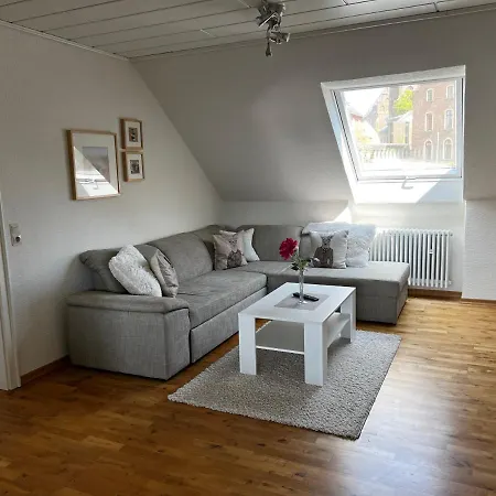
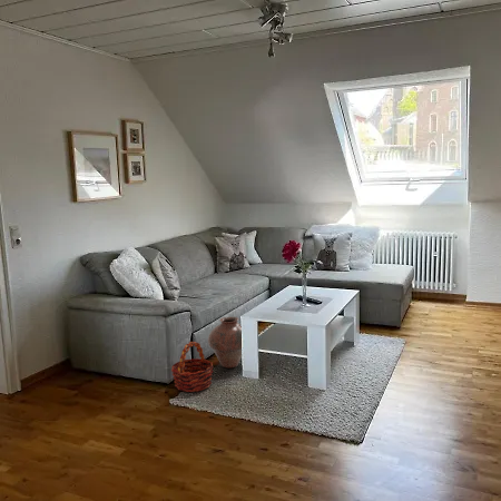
+ basket [170,341,215,393]
+ vase [207,316,243,369]
